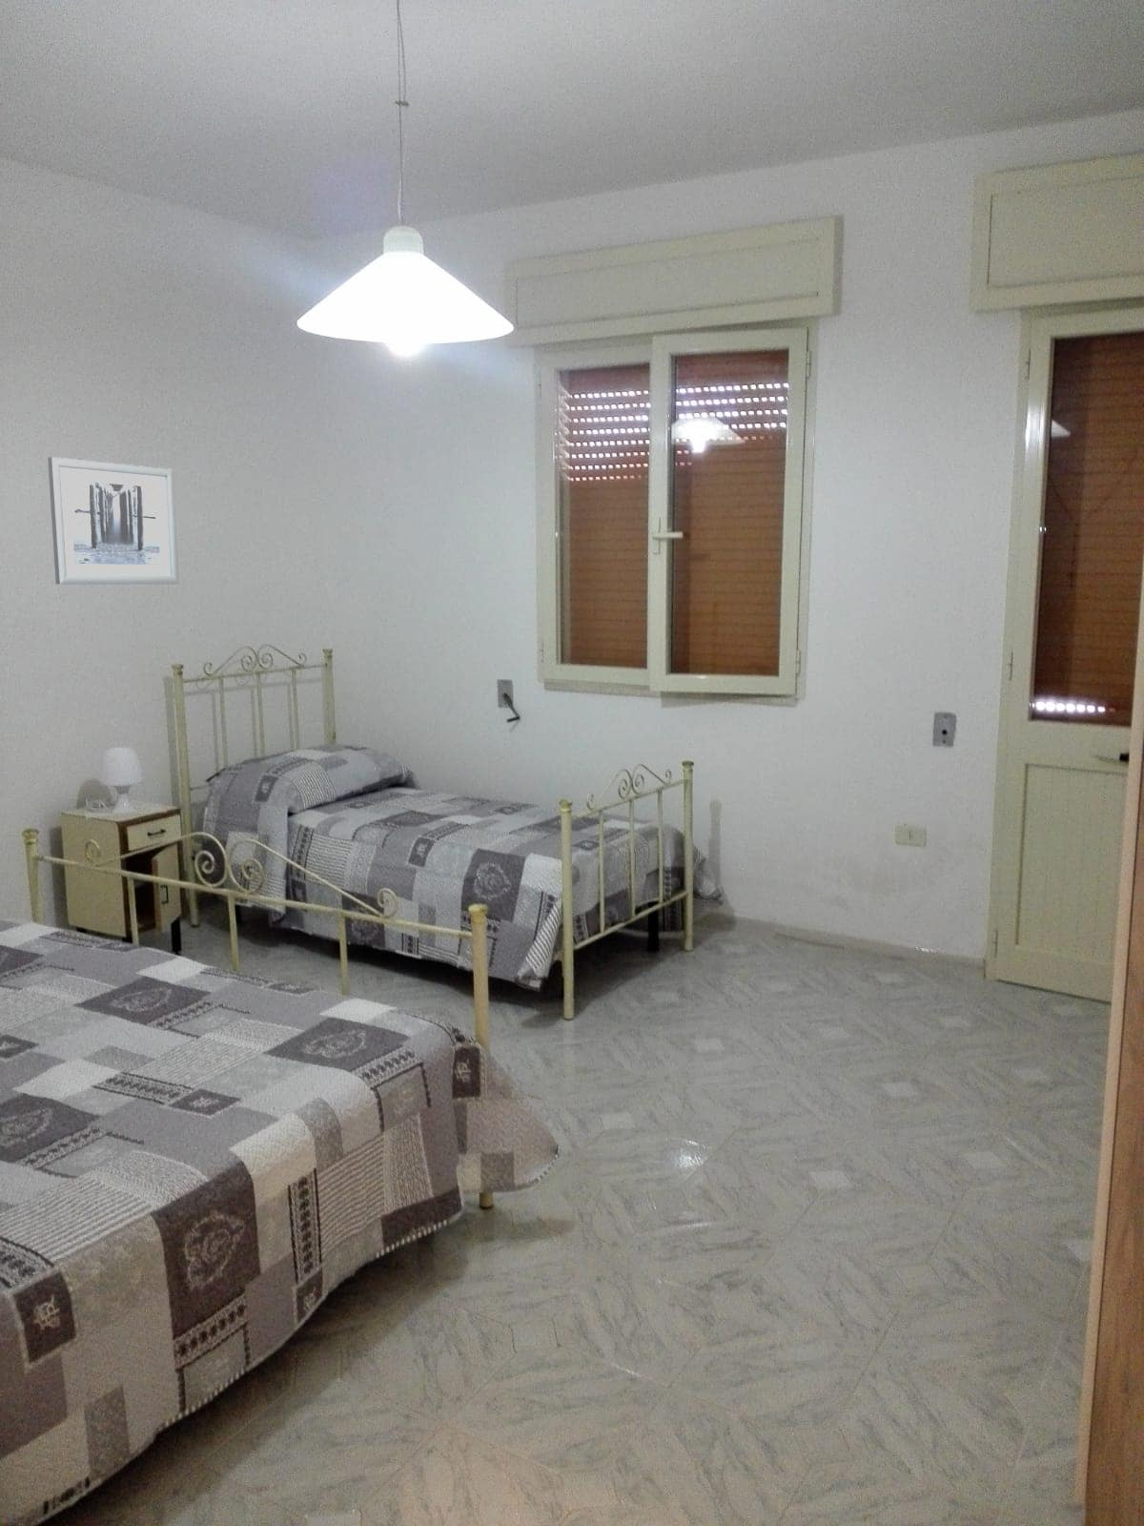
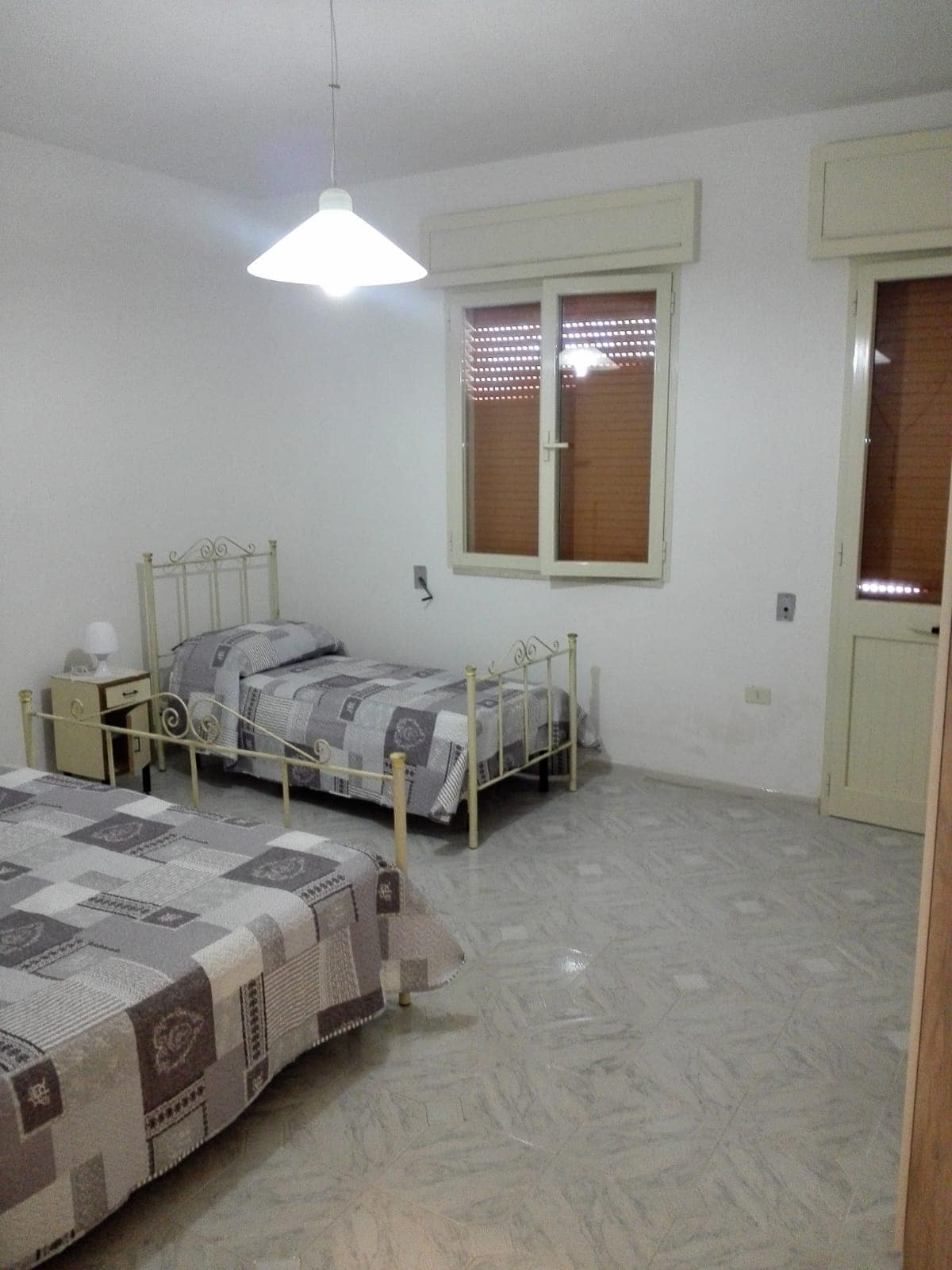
- wall art [47,455,180,585]
